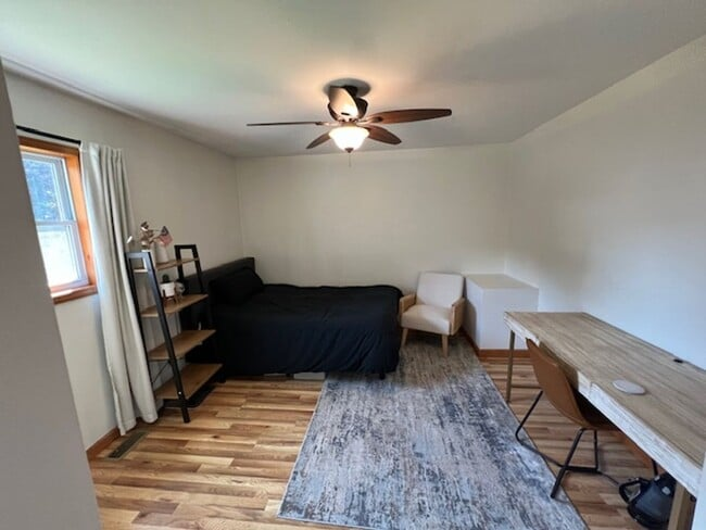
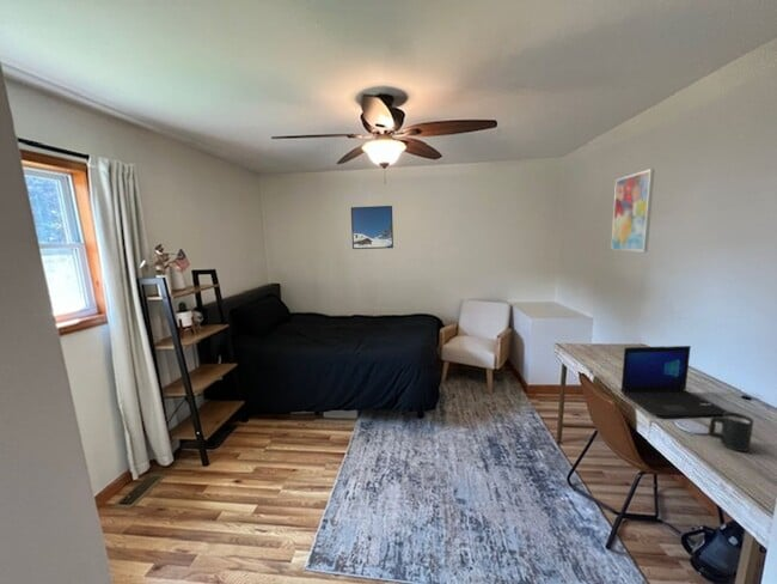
+ wall art [610,168,656,254]
+ mug [708,410,754,452]
+ laptop [619,345,727,418]
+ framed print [350,205,394,250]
